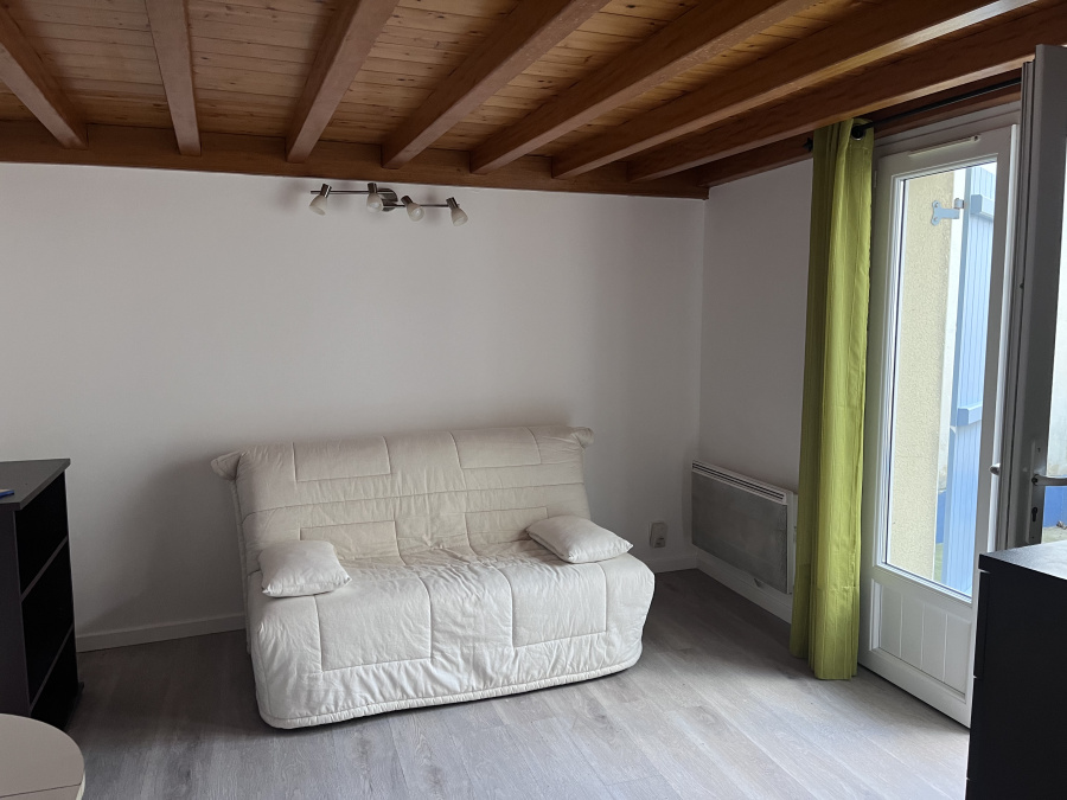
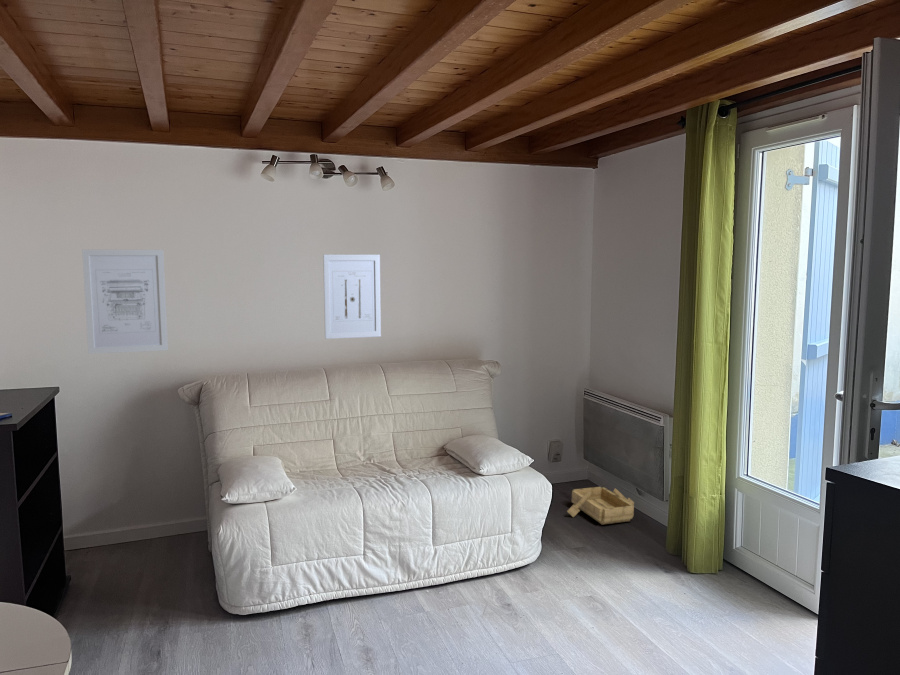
+ wall art [81,249,169,355]
+ wooden boat [566,486,635,525]
+ wall art [322,254,382,340]
